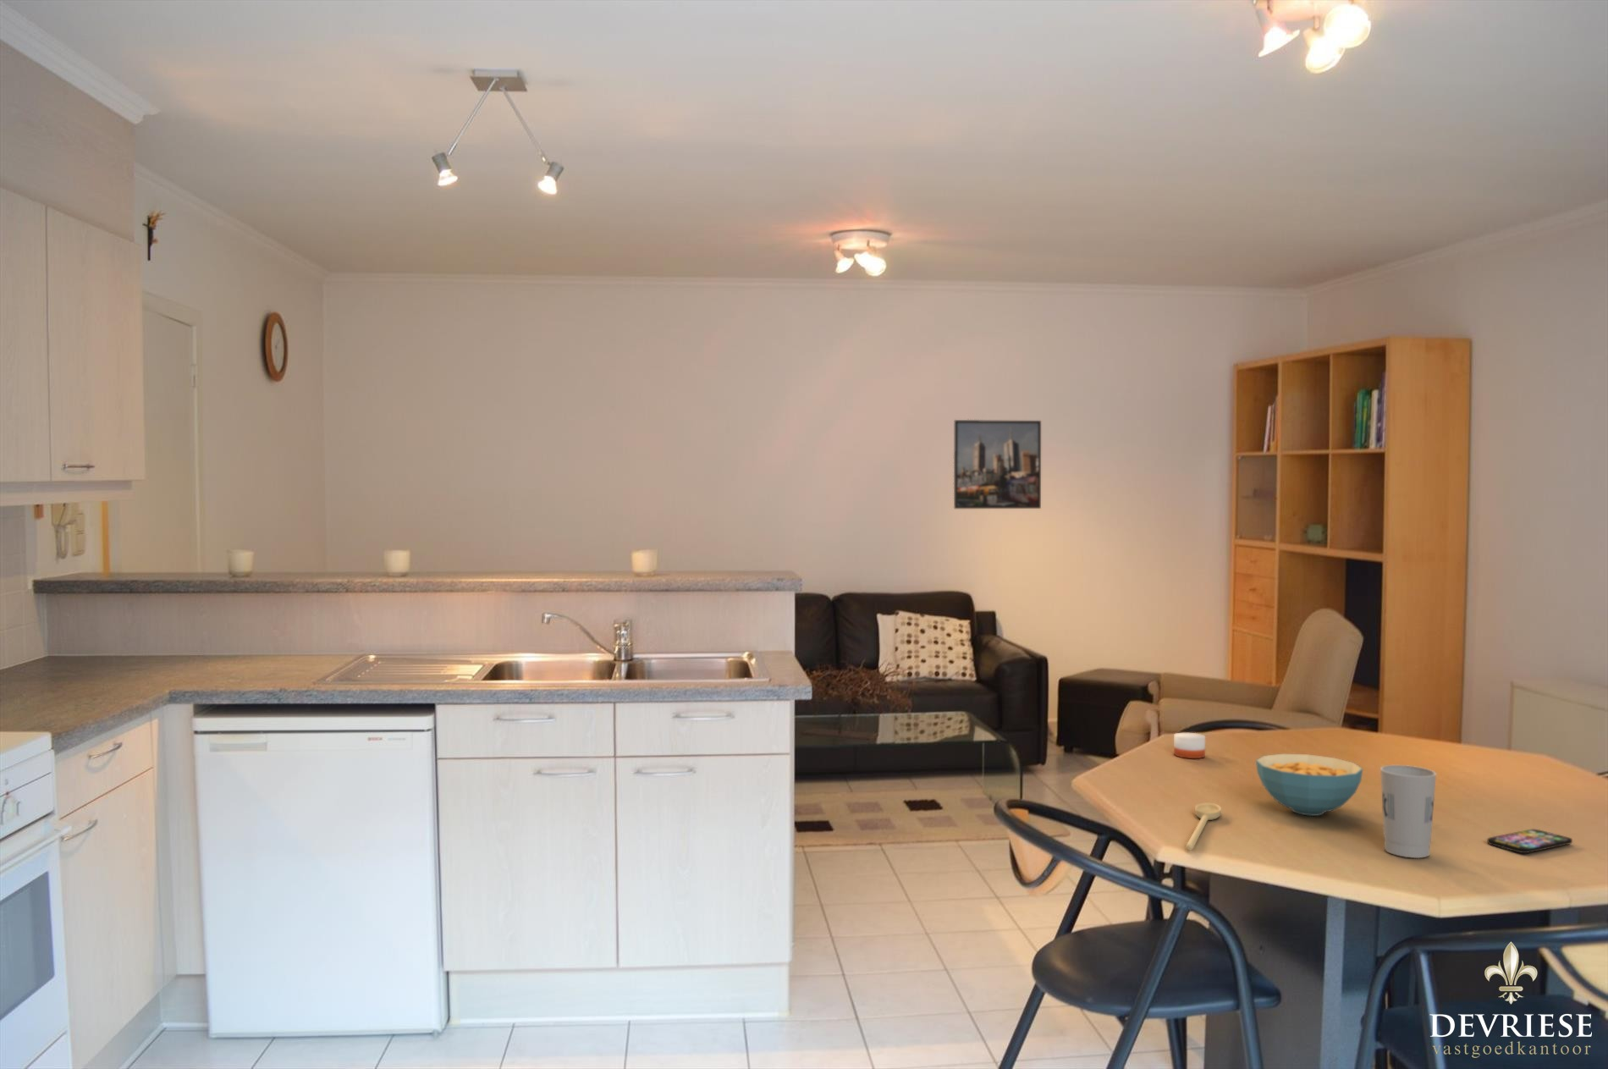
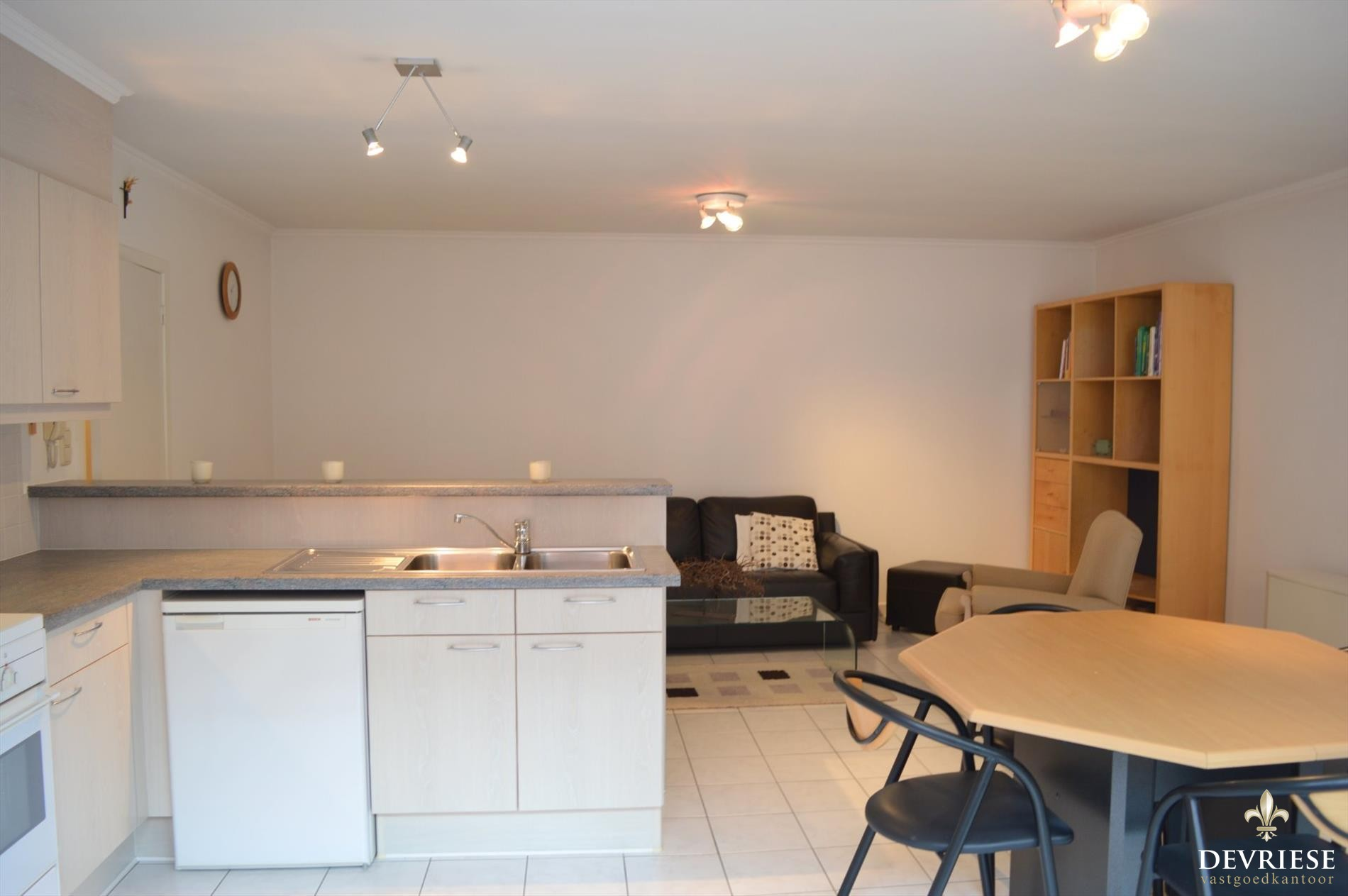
- cereal bowl [1255,753,1363,817]
- candle [1173,713,1207,759]
- cup [1379,765,1437,859]
- smartphone [1486,829,1573,854]
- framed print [953,419,1041,509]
- spoon [1185,803,1222,852]
